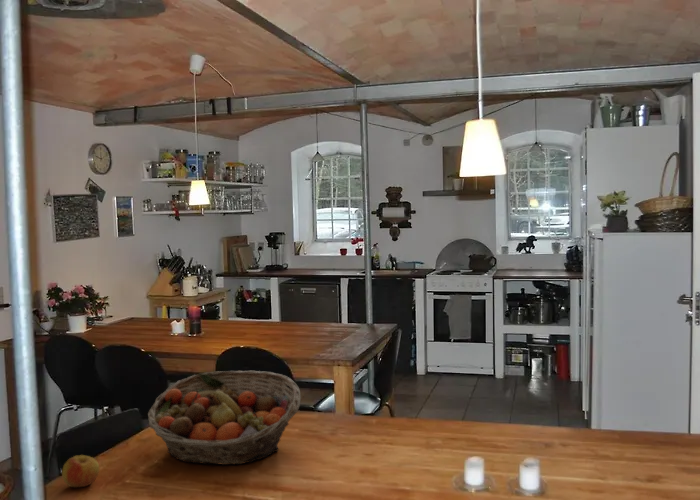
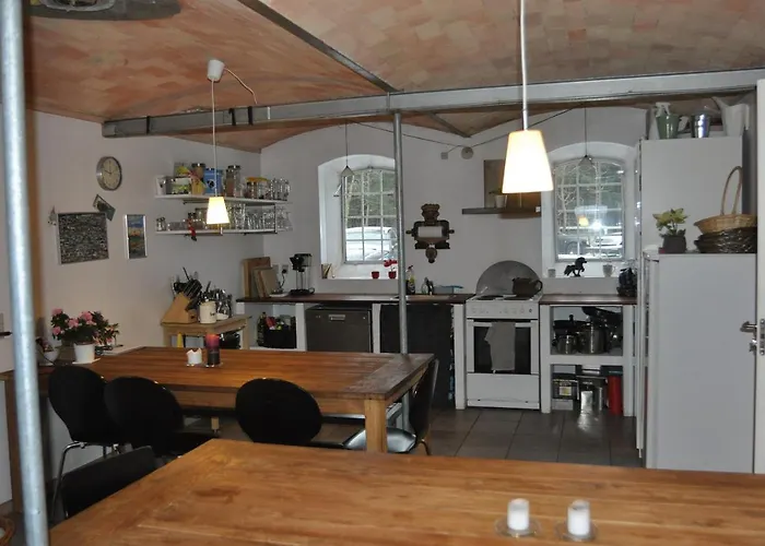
- fruit basket [147,370,302,466]
- apple [61,454,100,488]
